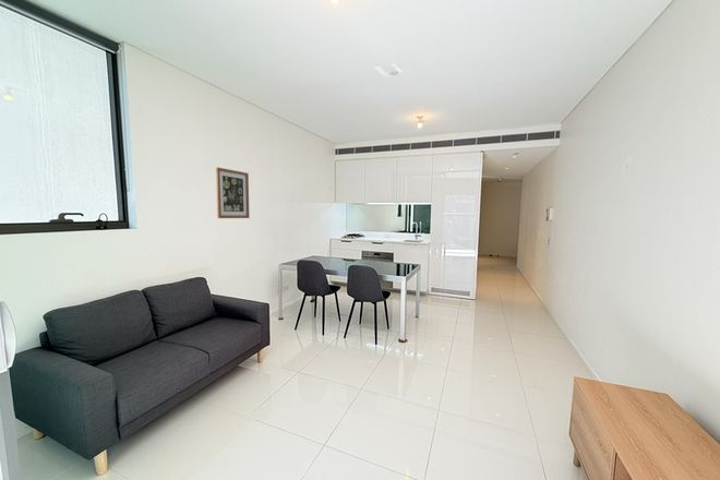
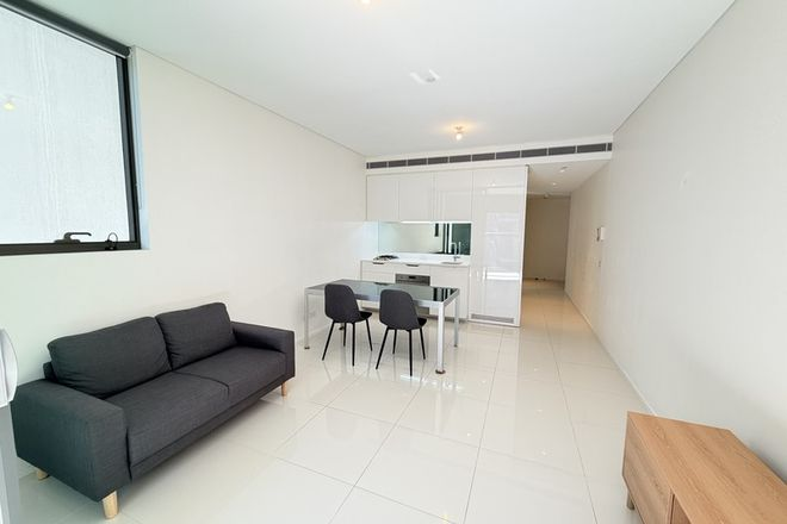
- wall art [215,166,251,219]
